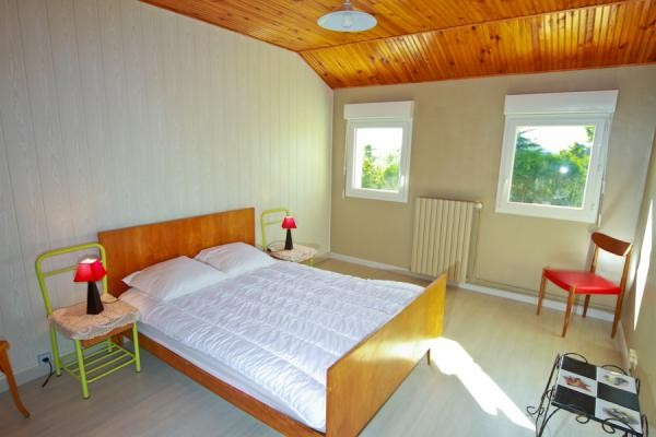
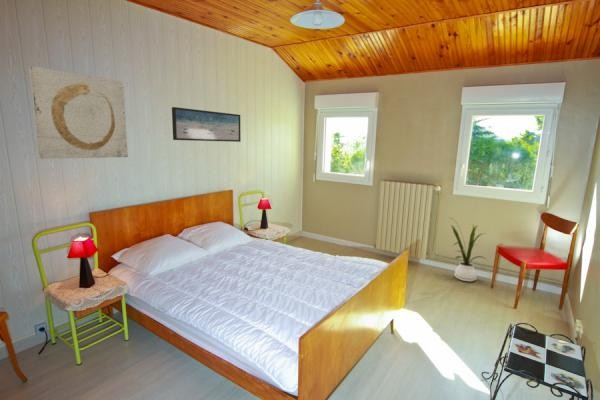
+ house plant [450,217,488,282]
+ wall art [28,65,129,160]
+ wall art [171,106,242,143]
